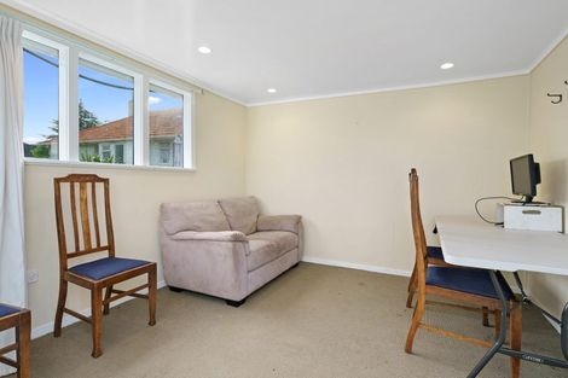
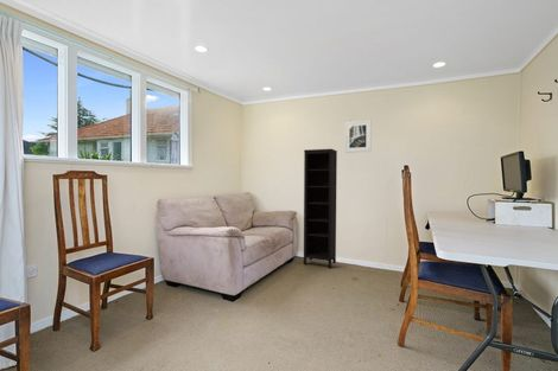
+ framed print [343,119,373,154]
+ bookcase [303,148,338,269]
